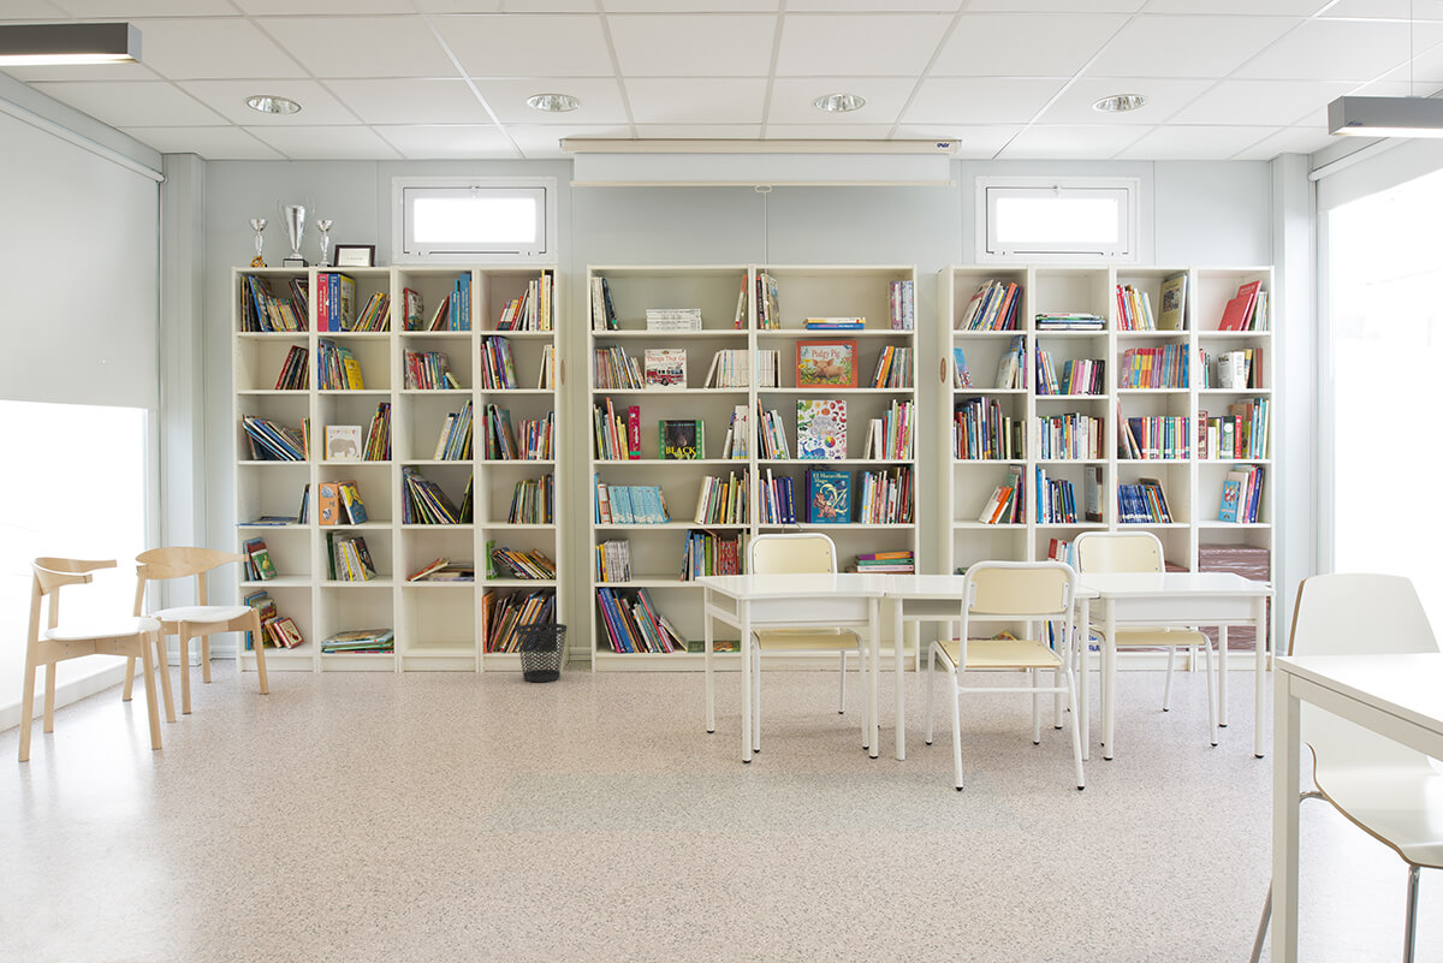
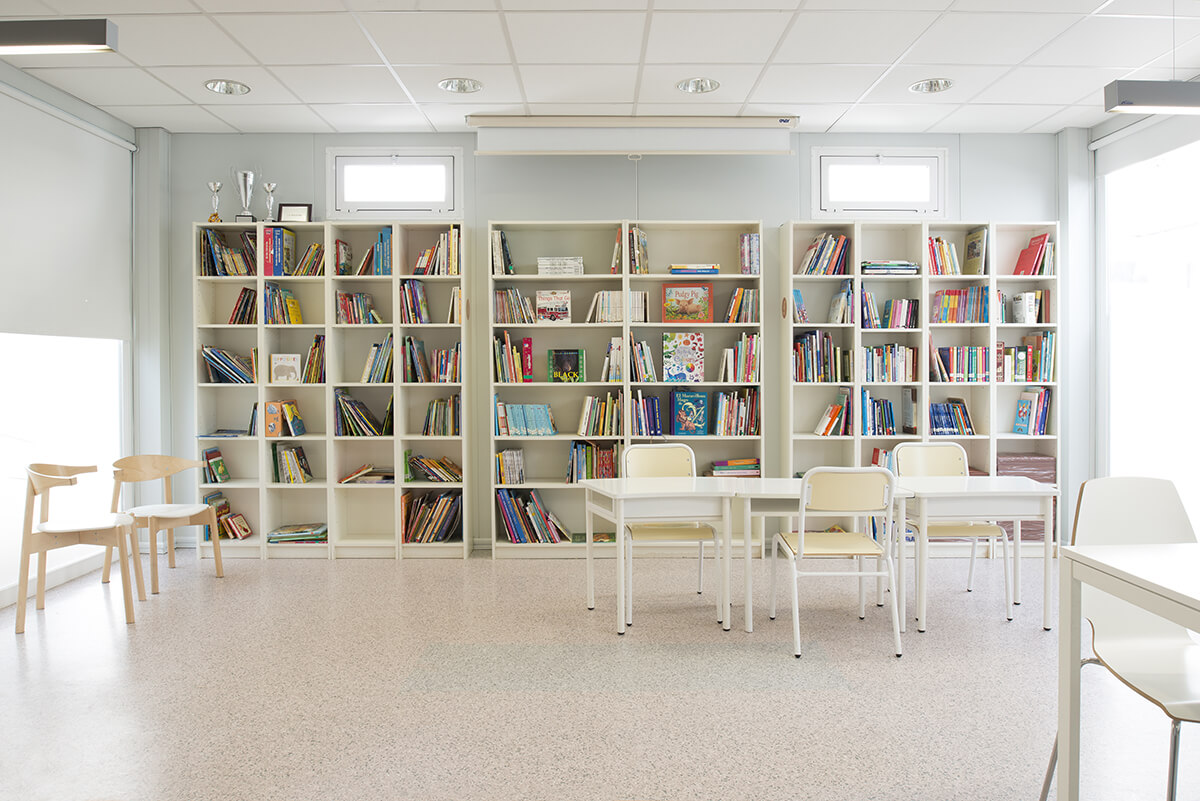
- wastebasket [515,622,569,683]
